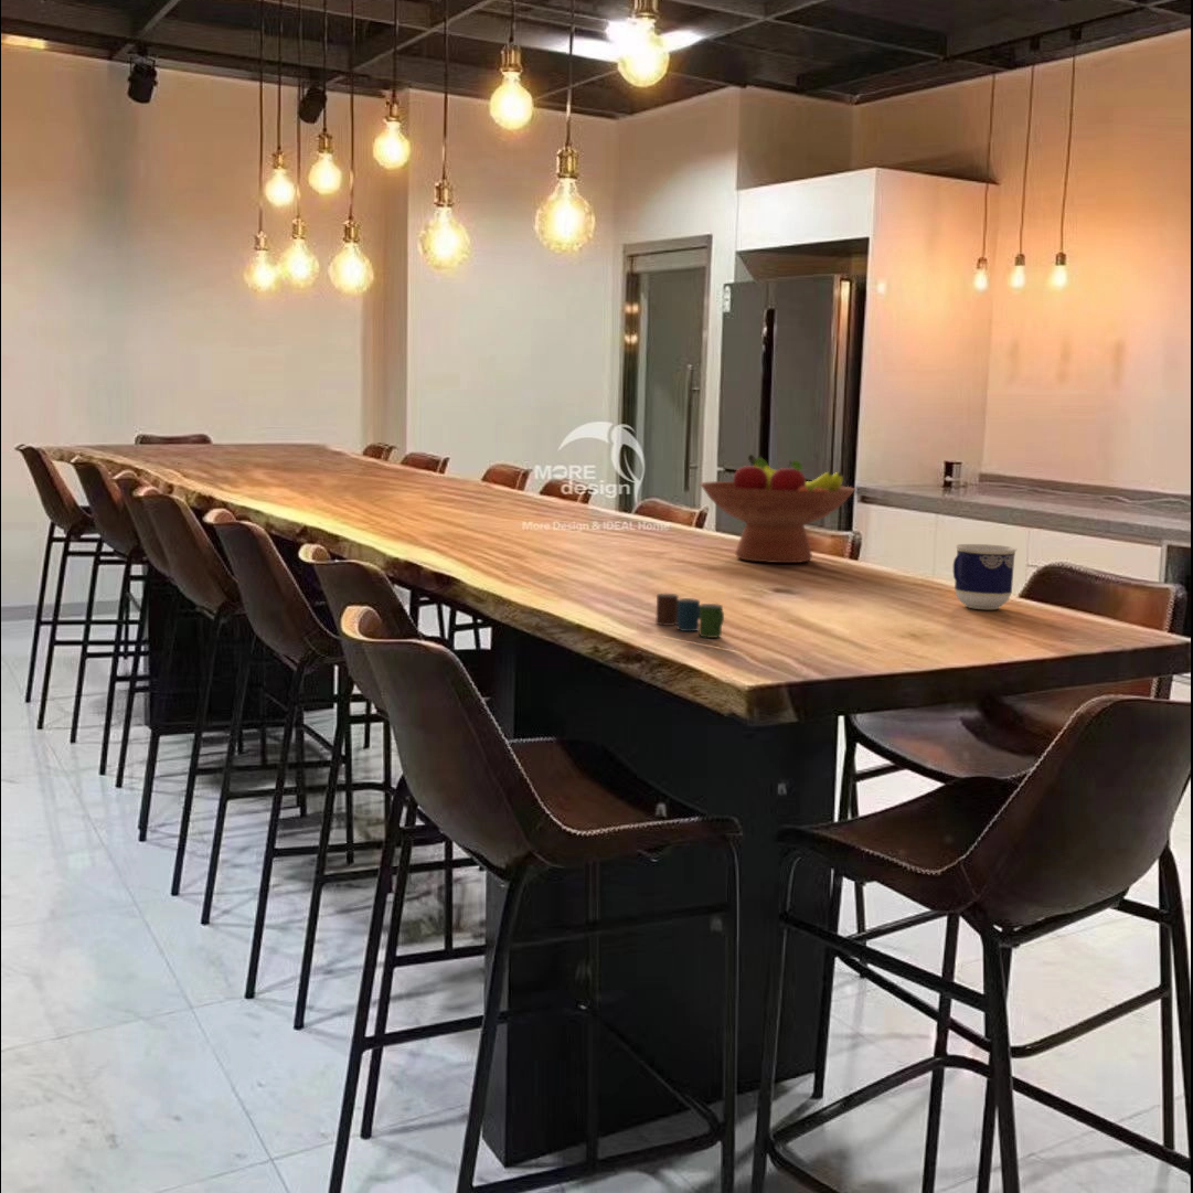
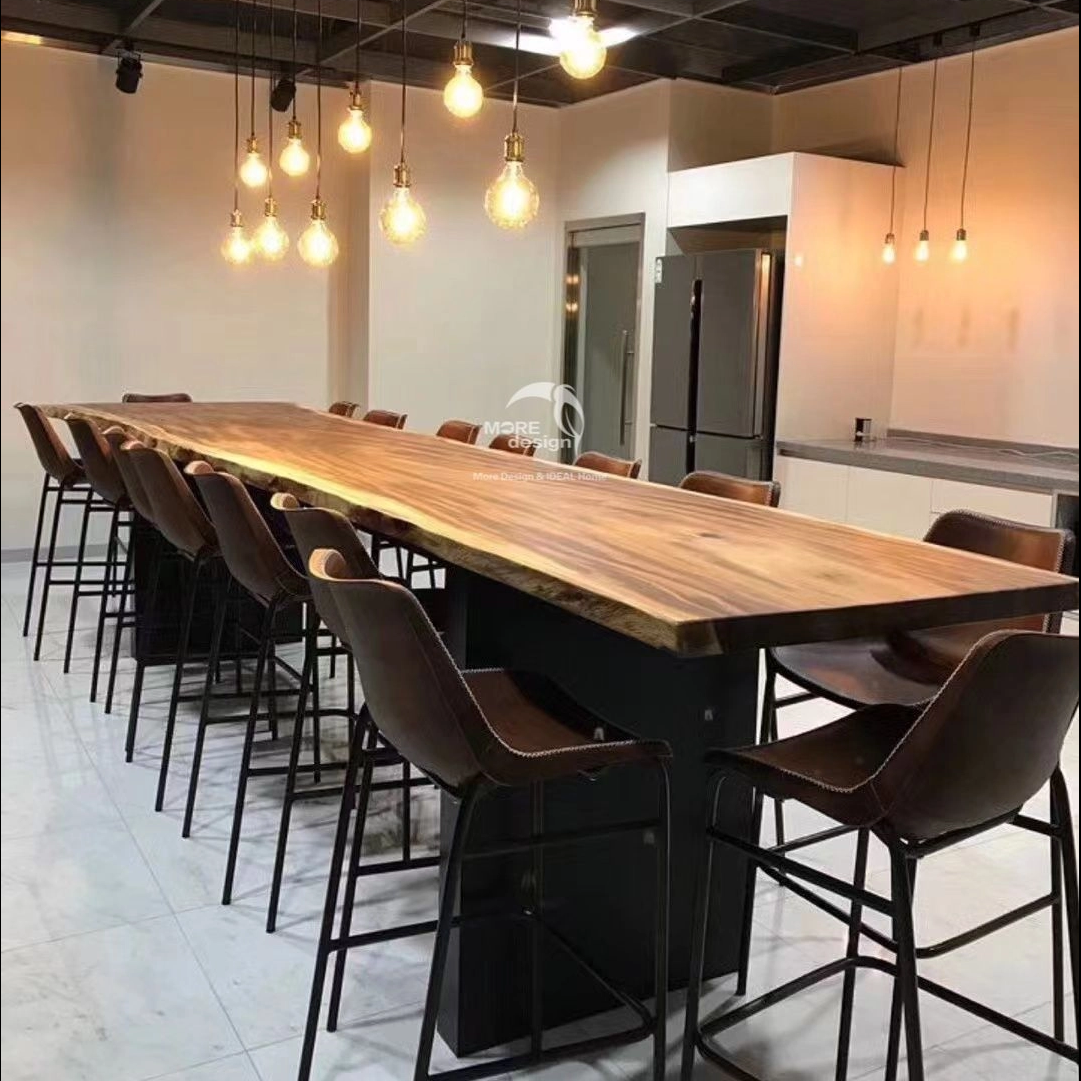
- cup [952,543,1018,610]
- cup [654,593,725,639]
- fruit bowl [699,454,856,564]
